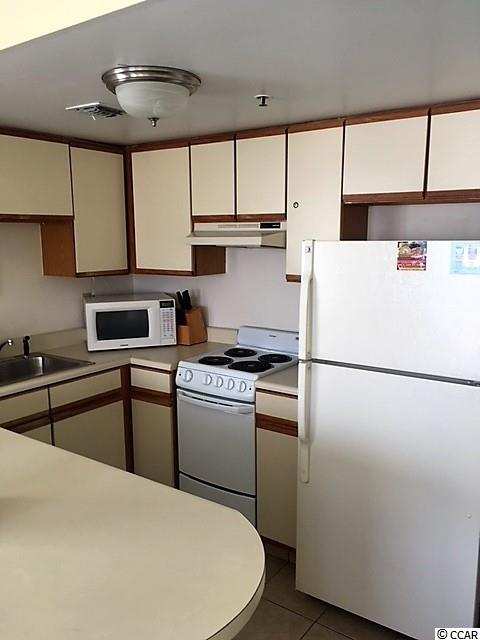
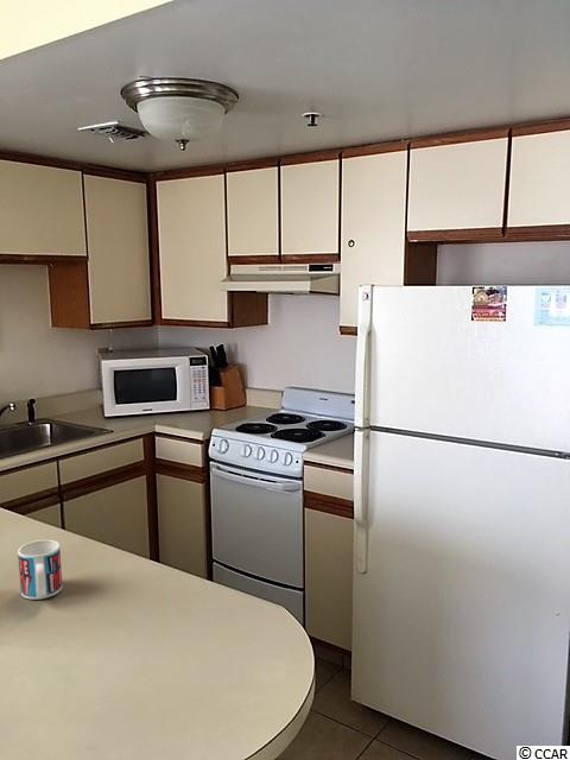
+ mug [17,539,63,601]
